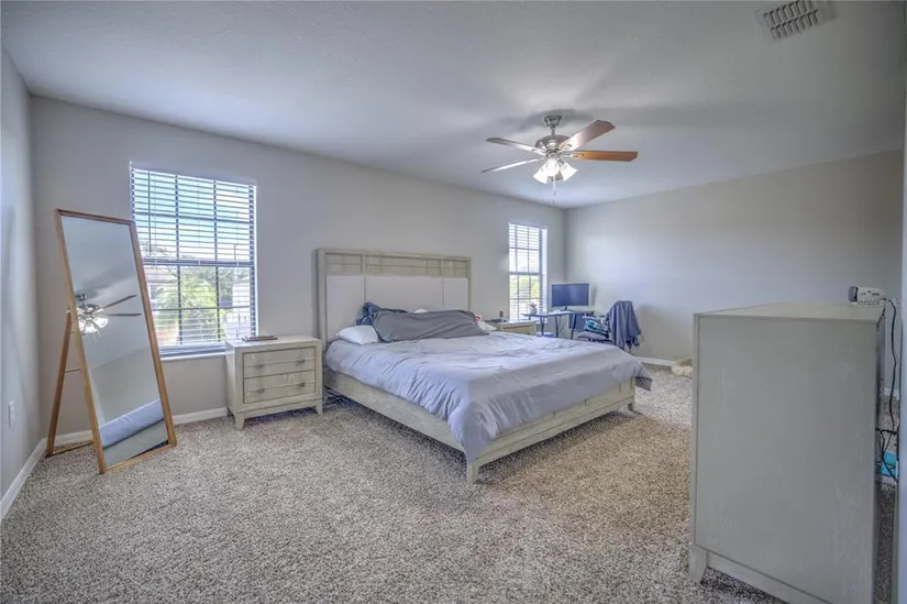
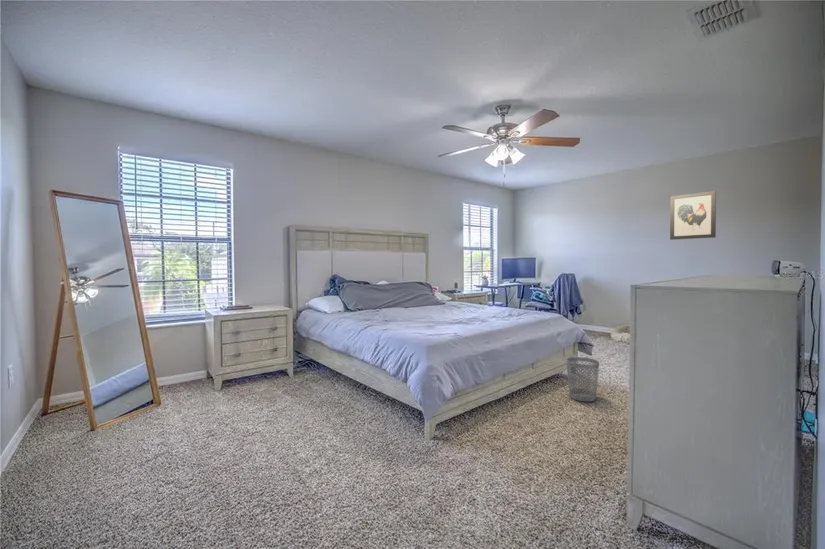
+ wall art [669,190,717,241]
+ wastebasket [566,356,600,403]
